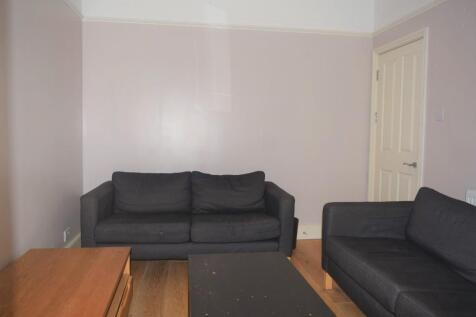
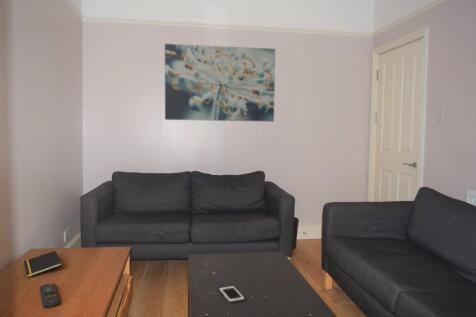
+ cell phone [218,285,246,304]
+ remote control [39,283,61,308]
+ wall art [164,43,276,123]
+ notepad [23,250,63,278]
